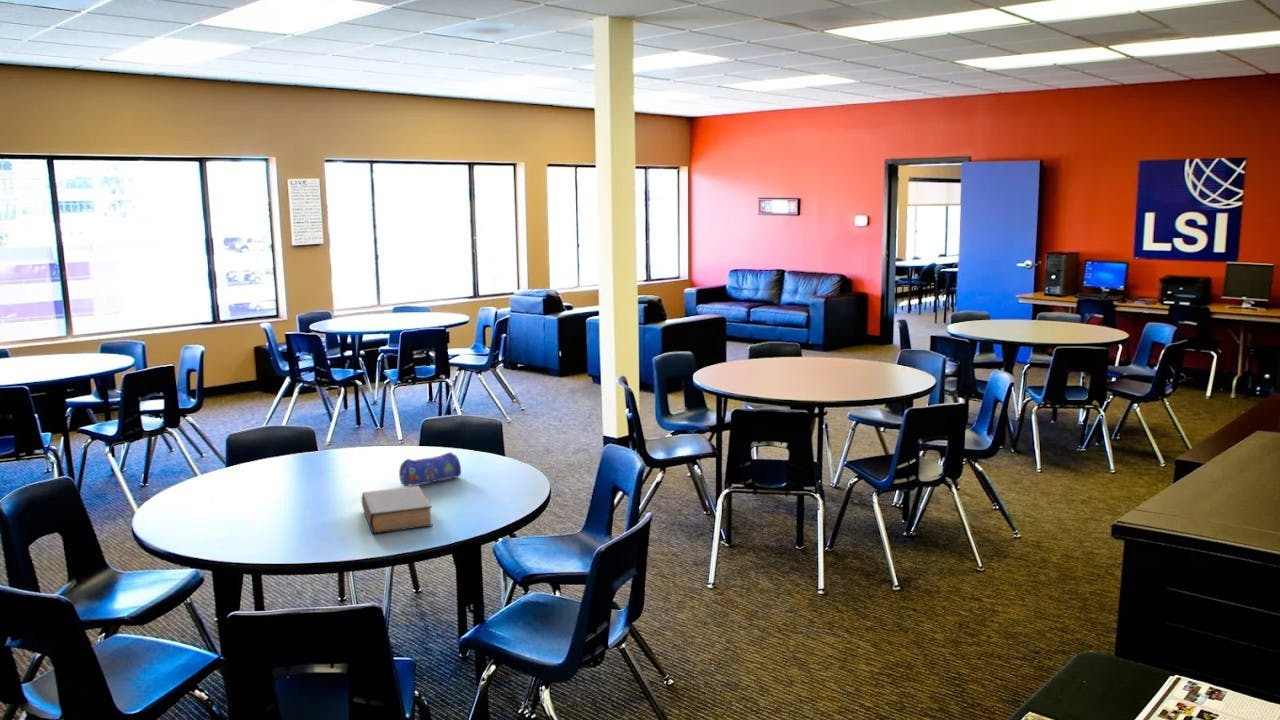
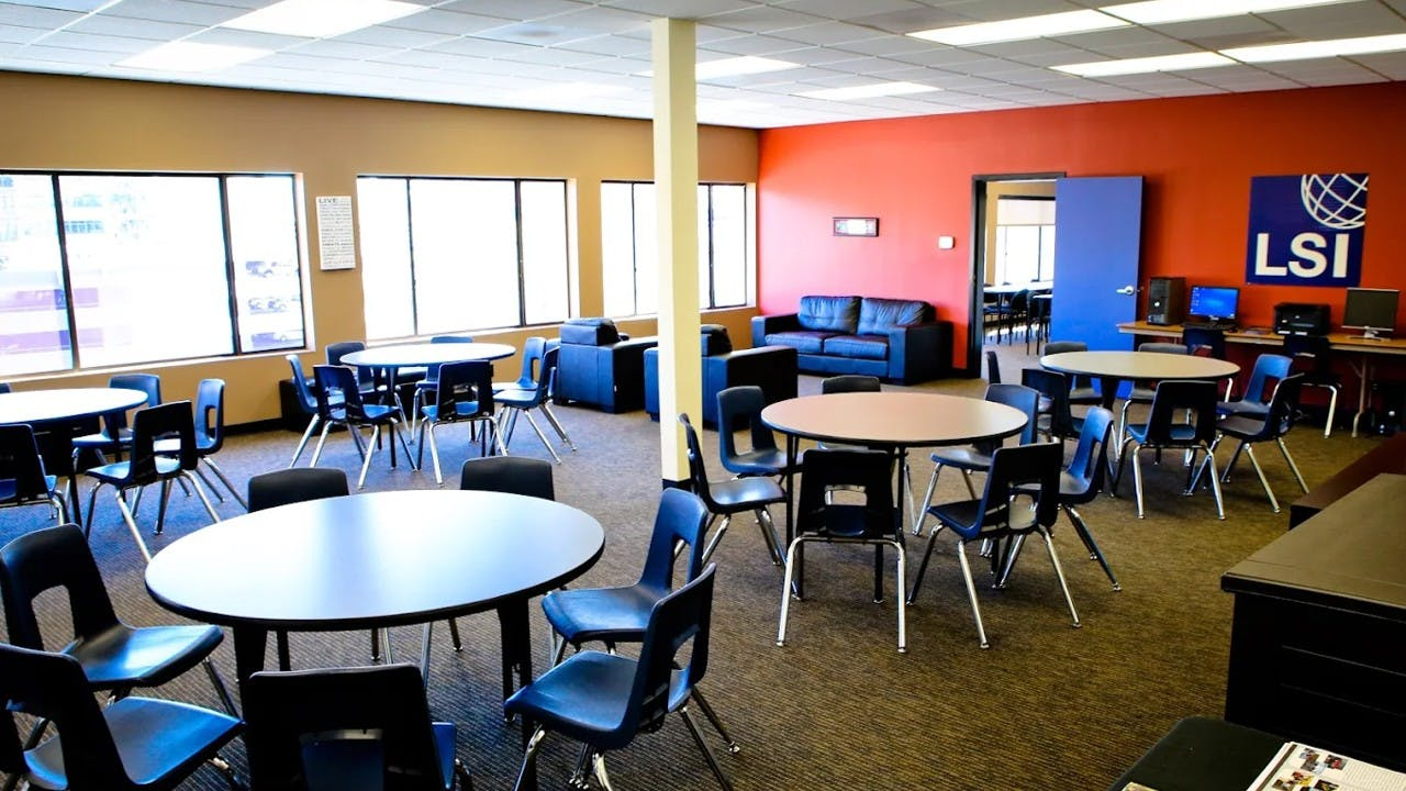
- book [361,485,433,535]
- pencil case [398,452,462,487]
